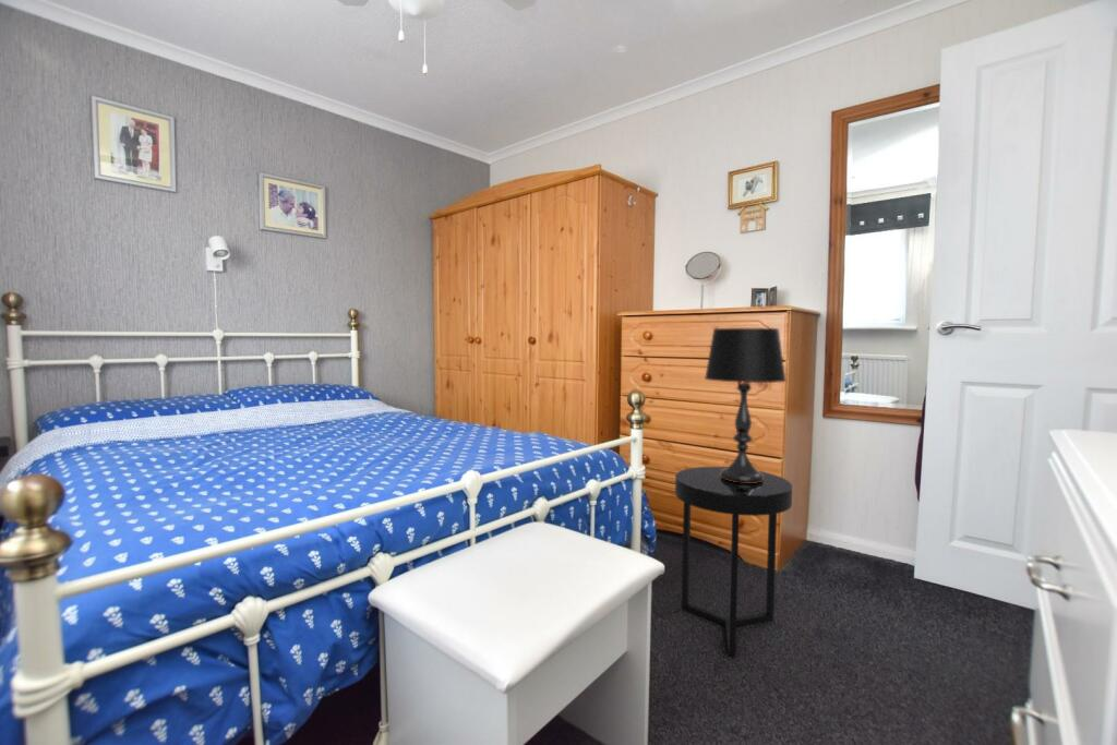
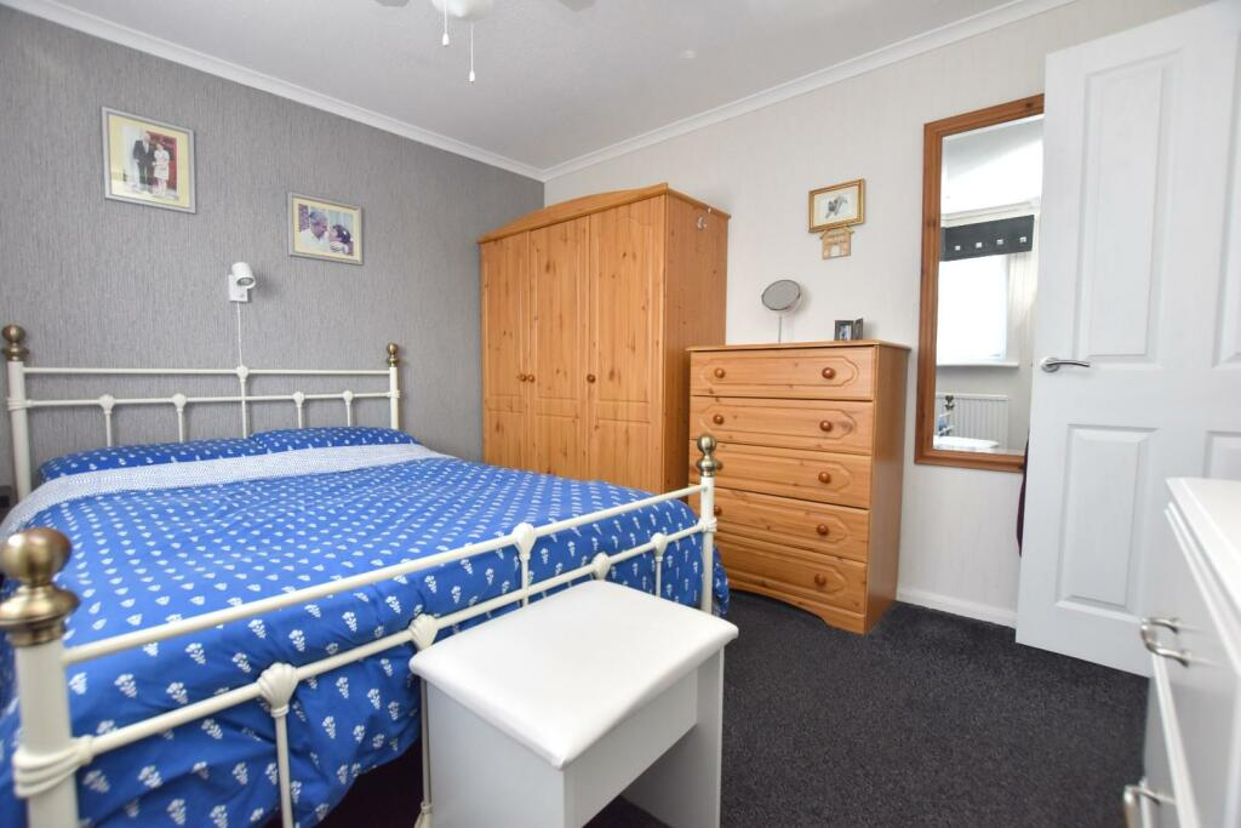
- table lamp [704,327,788,483]
- side table [674,466,793,657]
